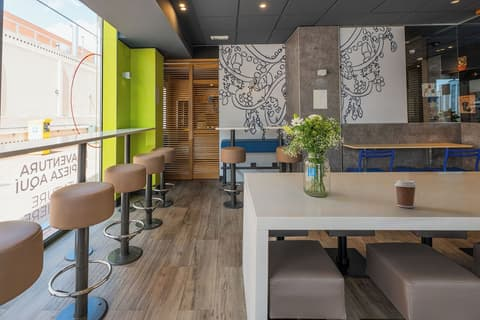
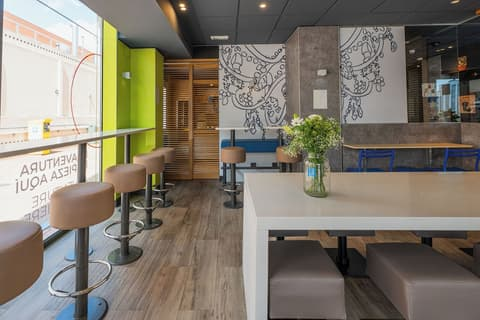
- coffee cup [394,179,418,209]
